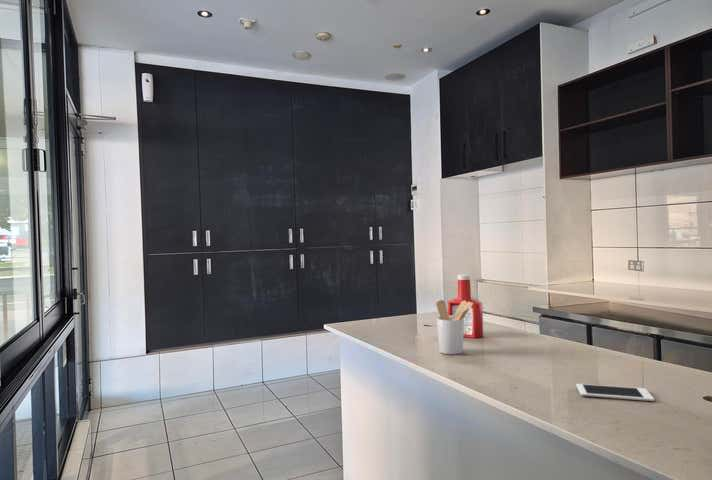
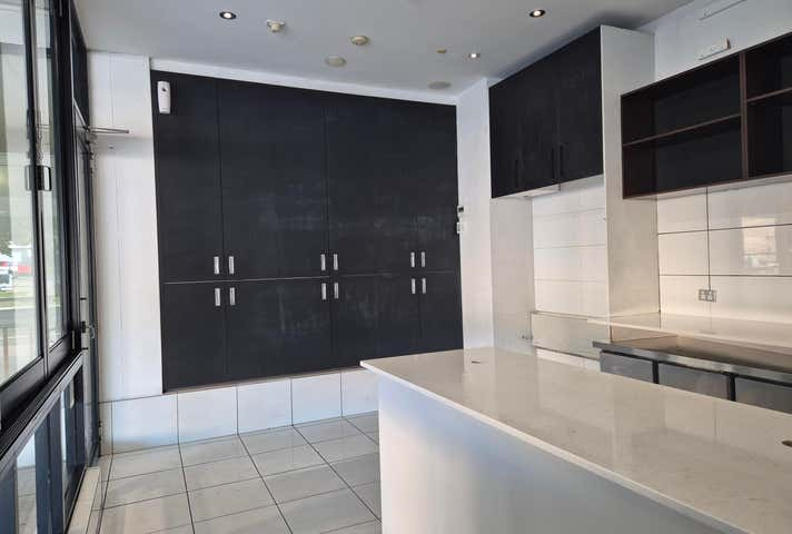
- cell phone [576,383,655,402]
- soap bottle [447,274,484,339]
- utensil holder [435,299,473,355]
